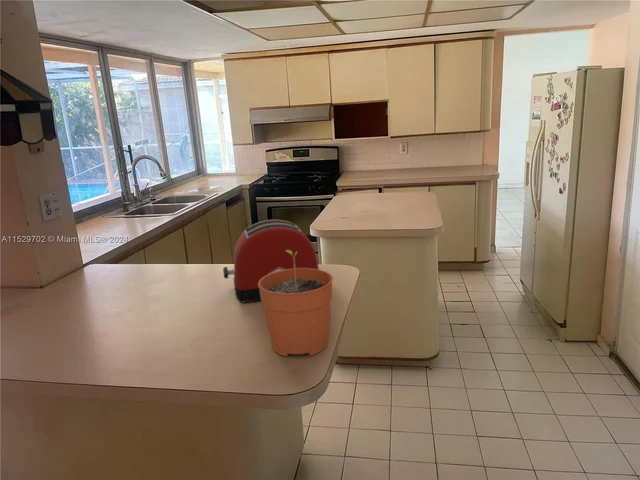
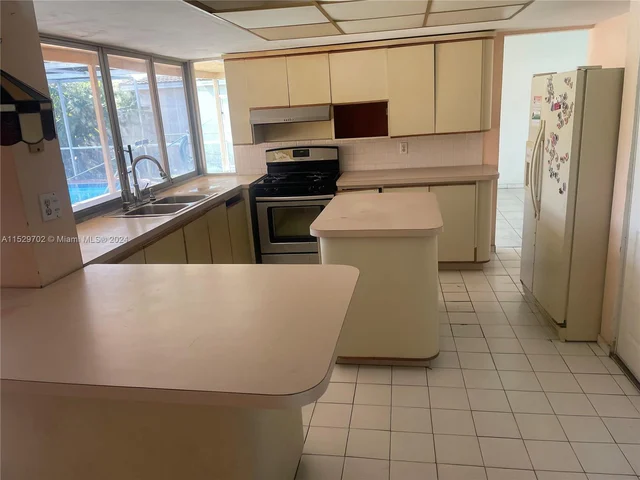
- toaster [222,219,320,303]
- plant pot [258,250,334,357]
